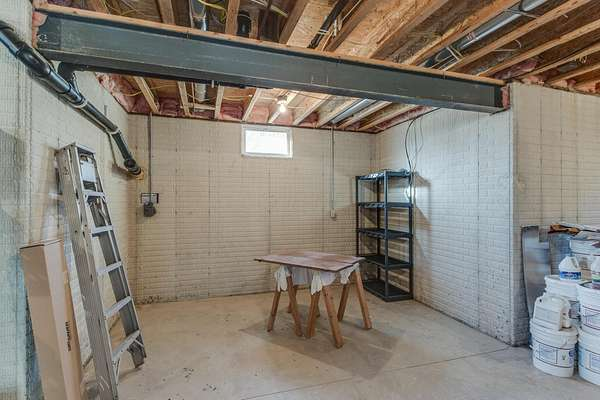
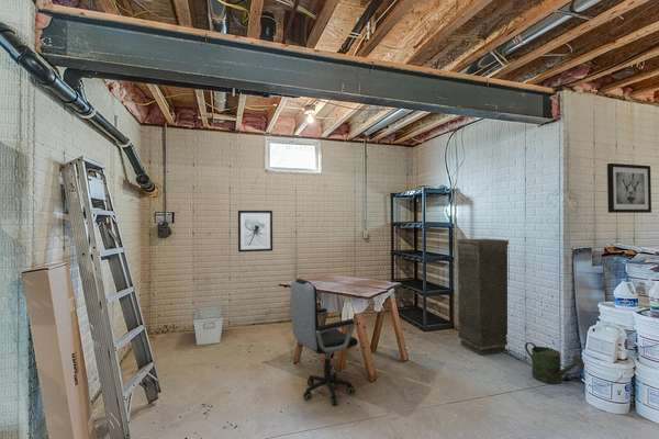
+ storage cabinet [456,238,510,357]
+ wall art [606,162,652,214]
+ watering can [524,341,585,385]
+ storage bin [192,304,225,346]
+ office chair [289,278,359,406]
+ wall art [237,210,273,254]
